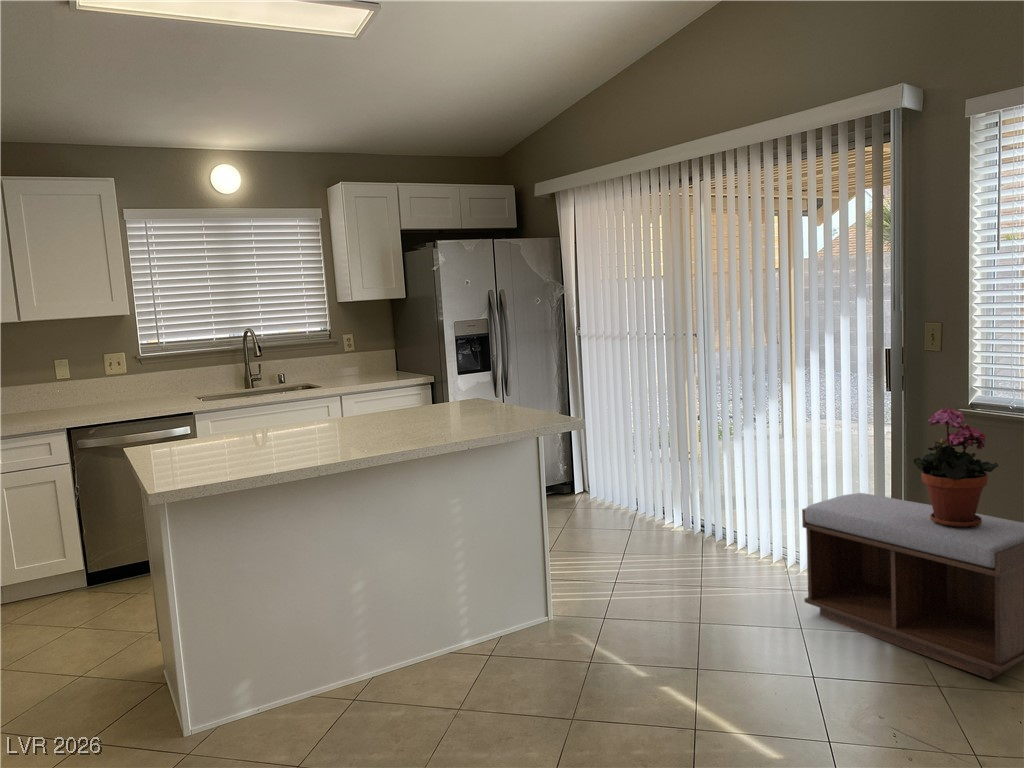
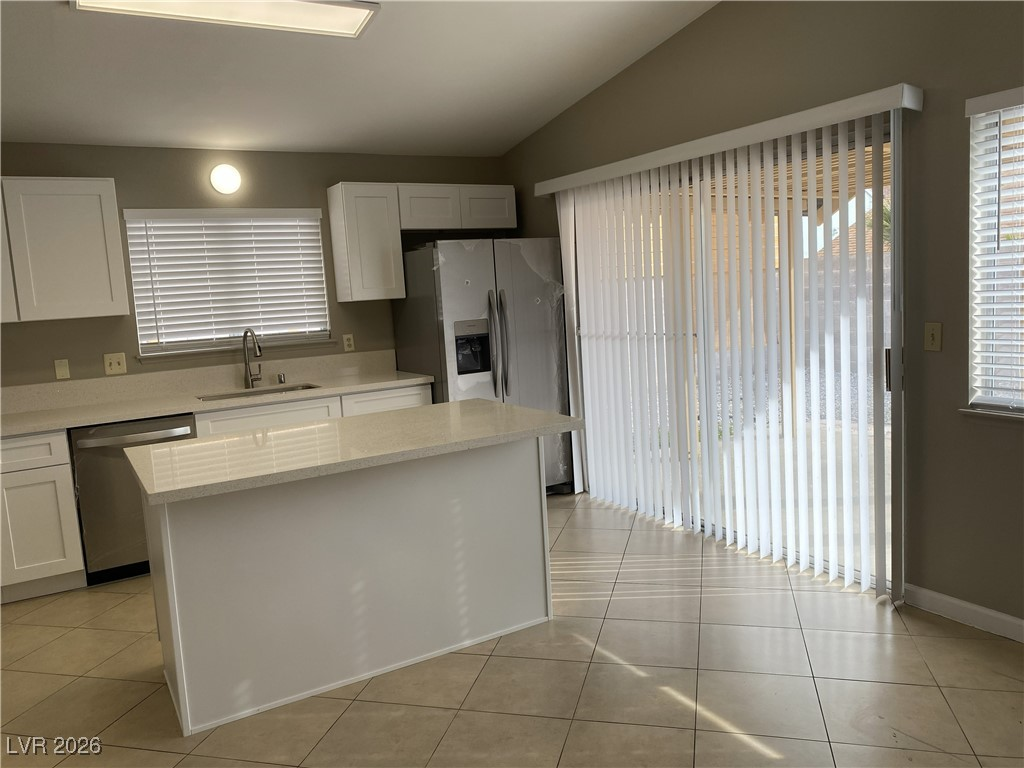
- potted plant [913,407,1000,528]
- bench [801,492,1024,680]
